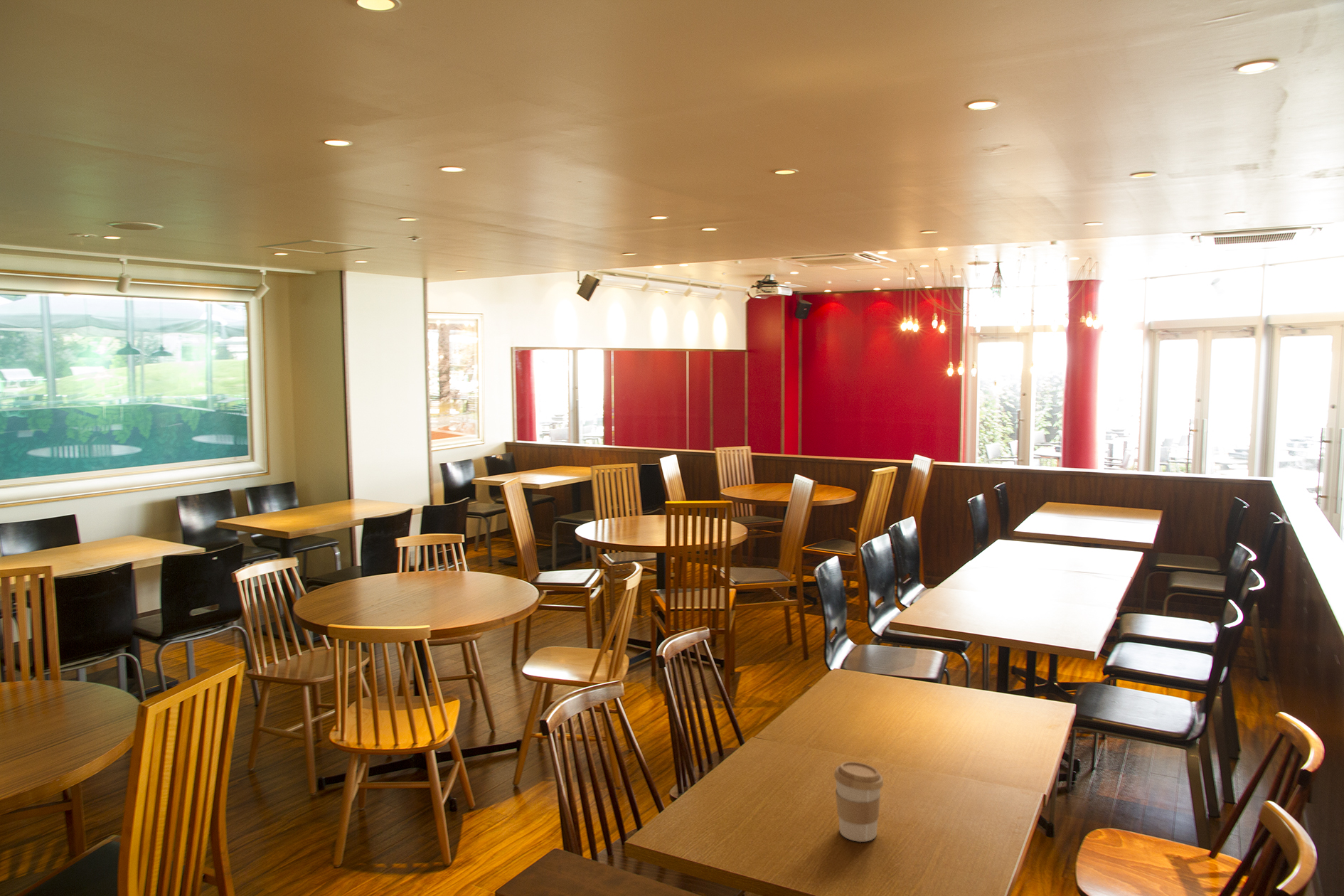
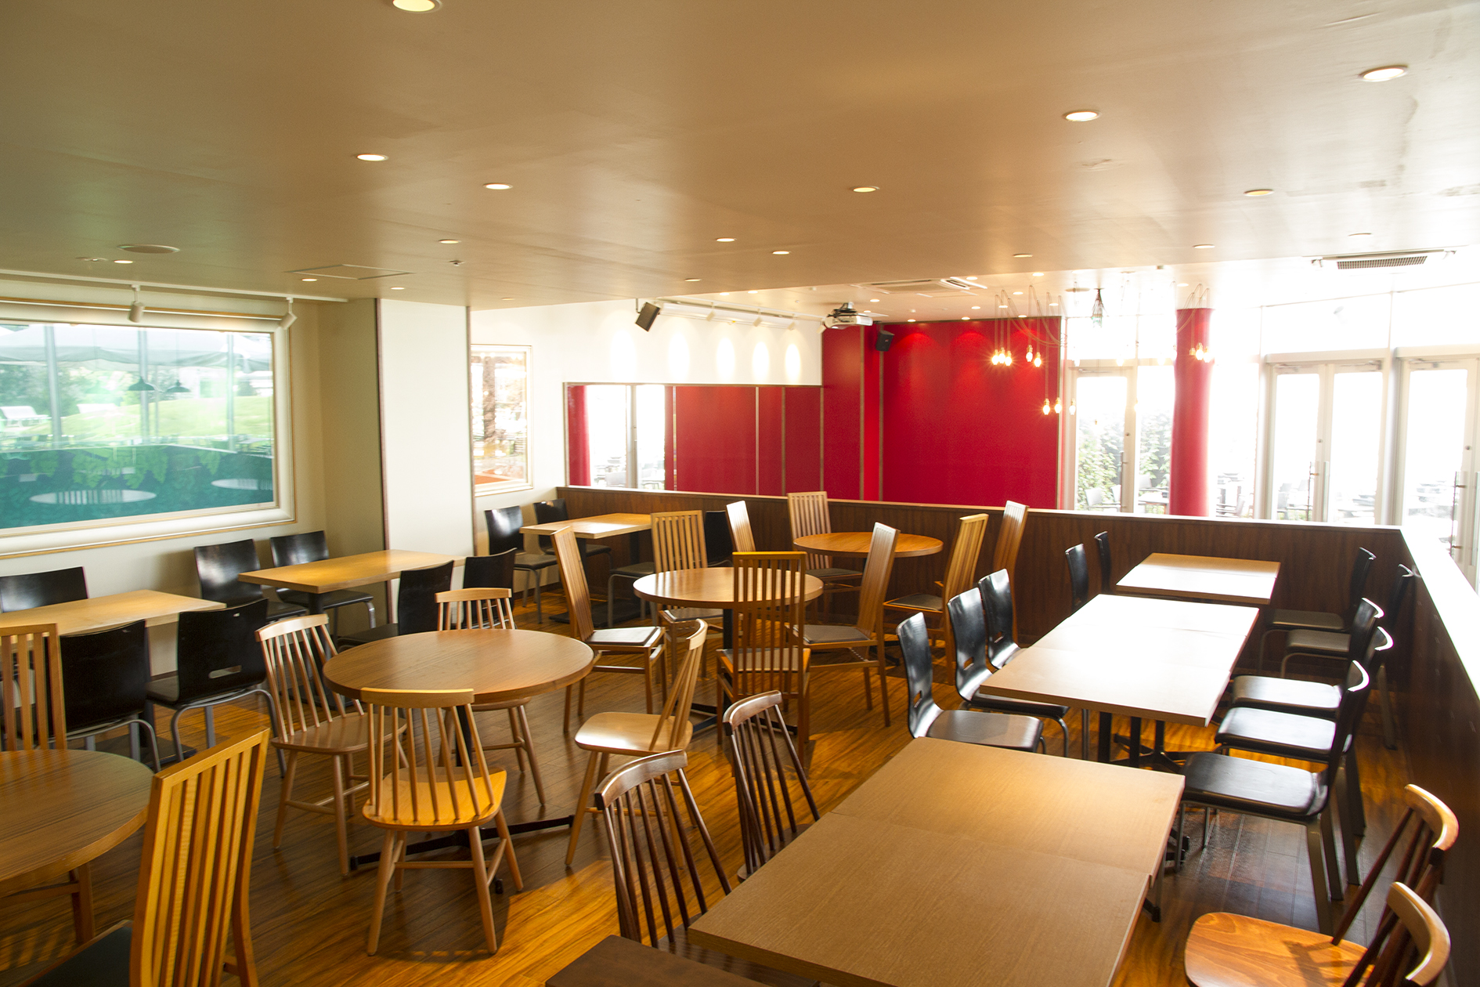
- coffee cup [833,761,884,843]
